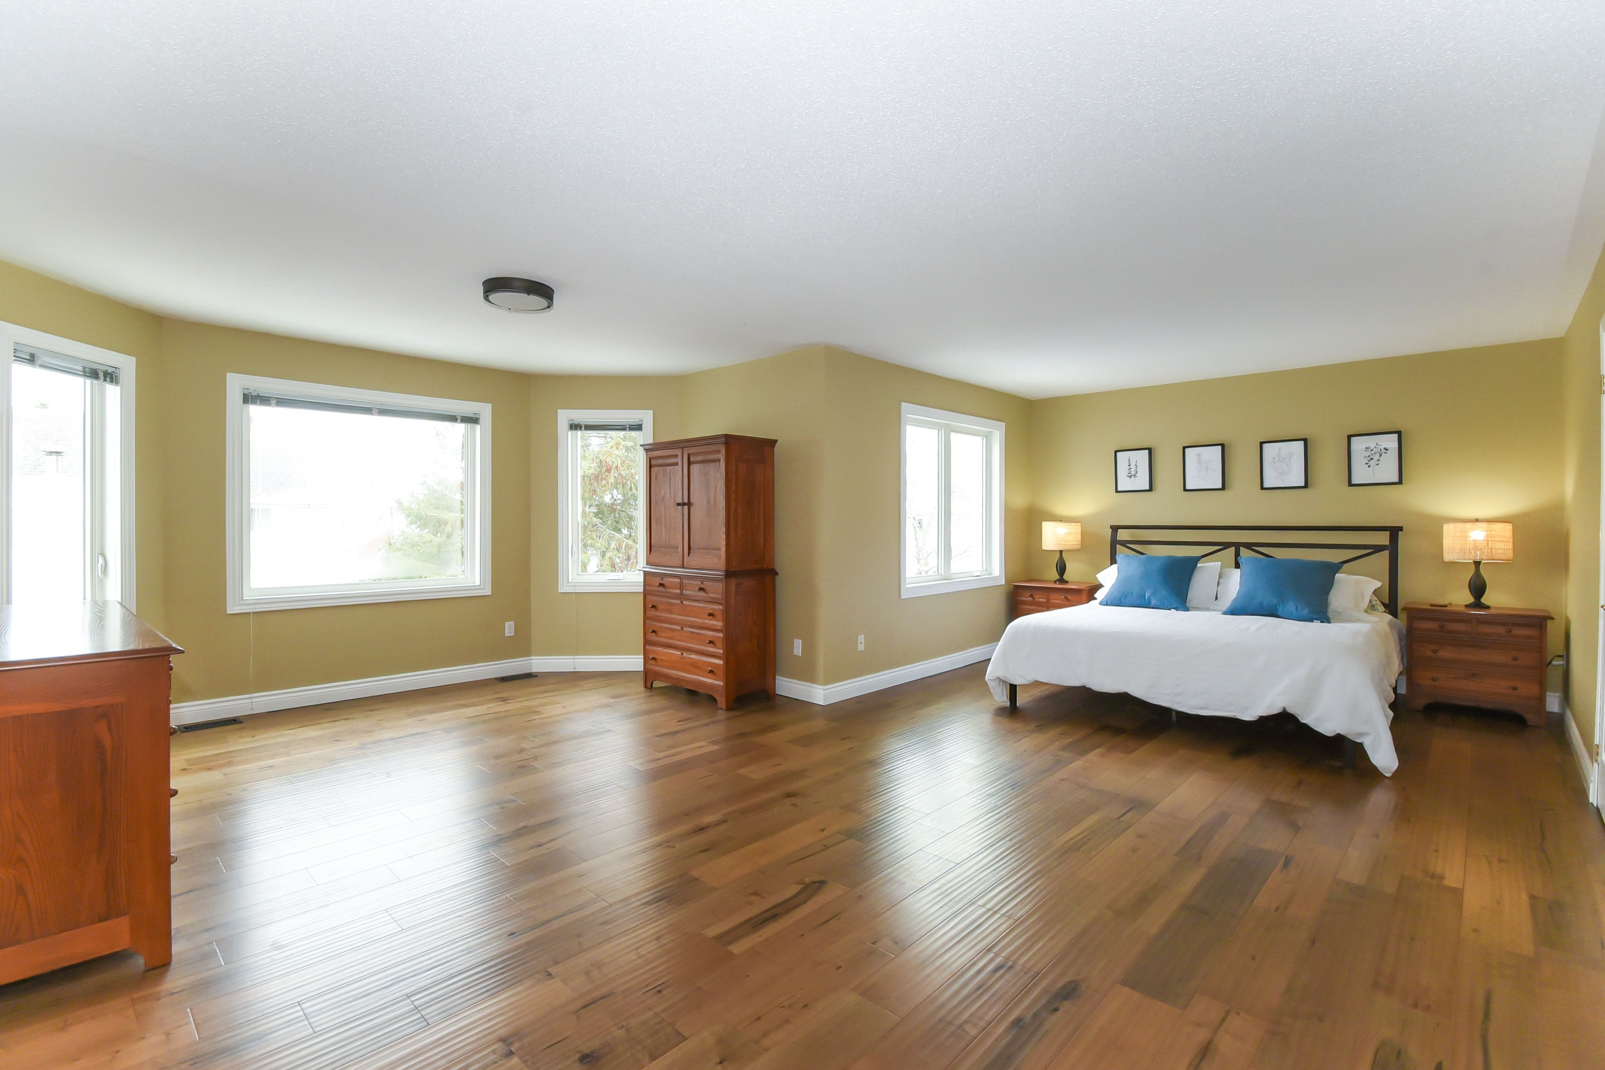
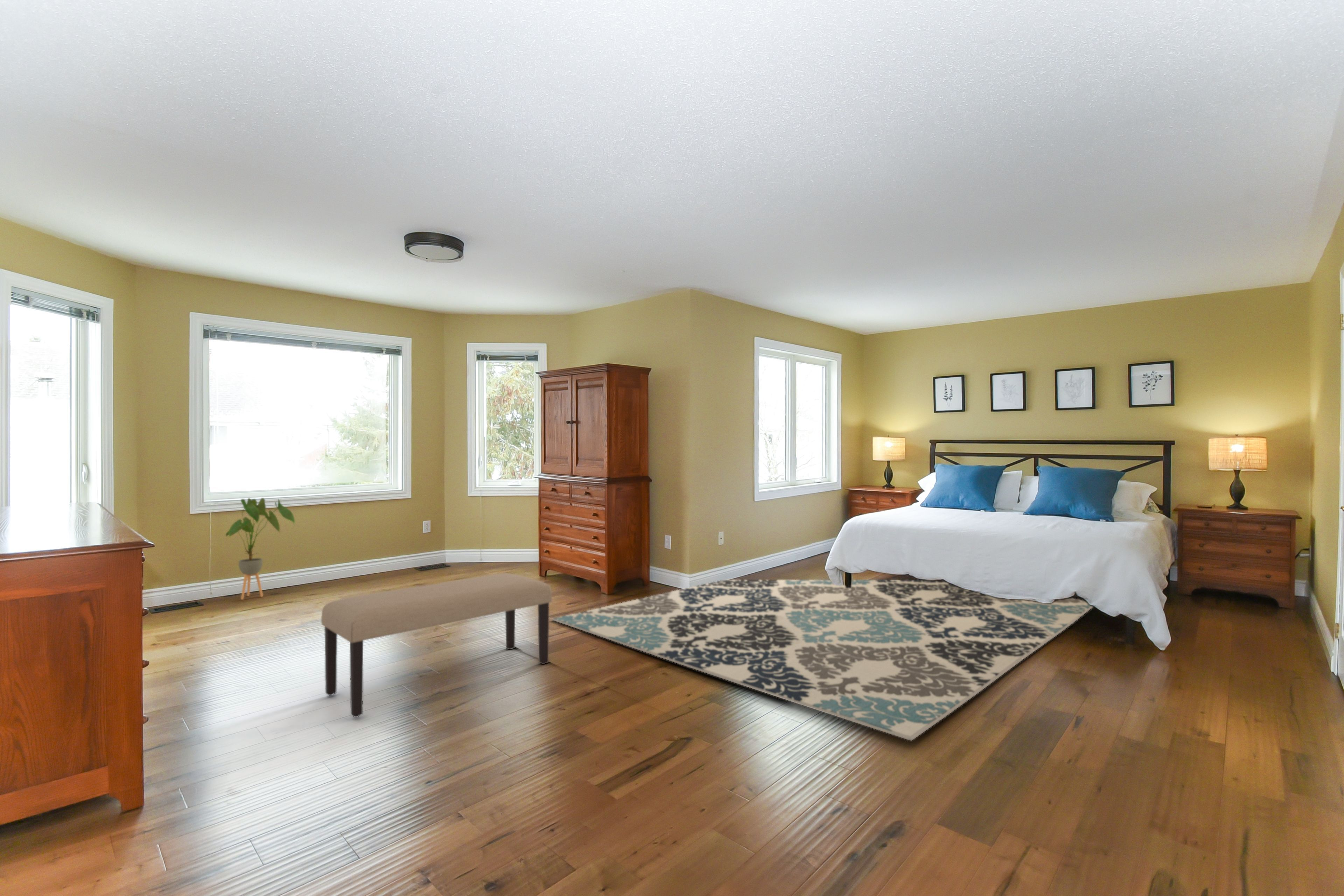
+ house plant [225,498,295,600]
+ bench [321,573,552,718]
+ rug [551,579,1094,741]
